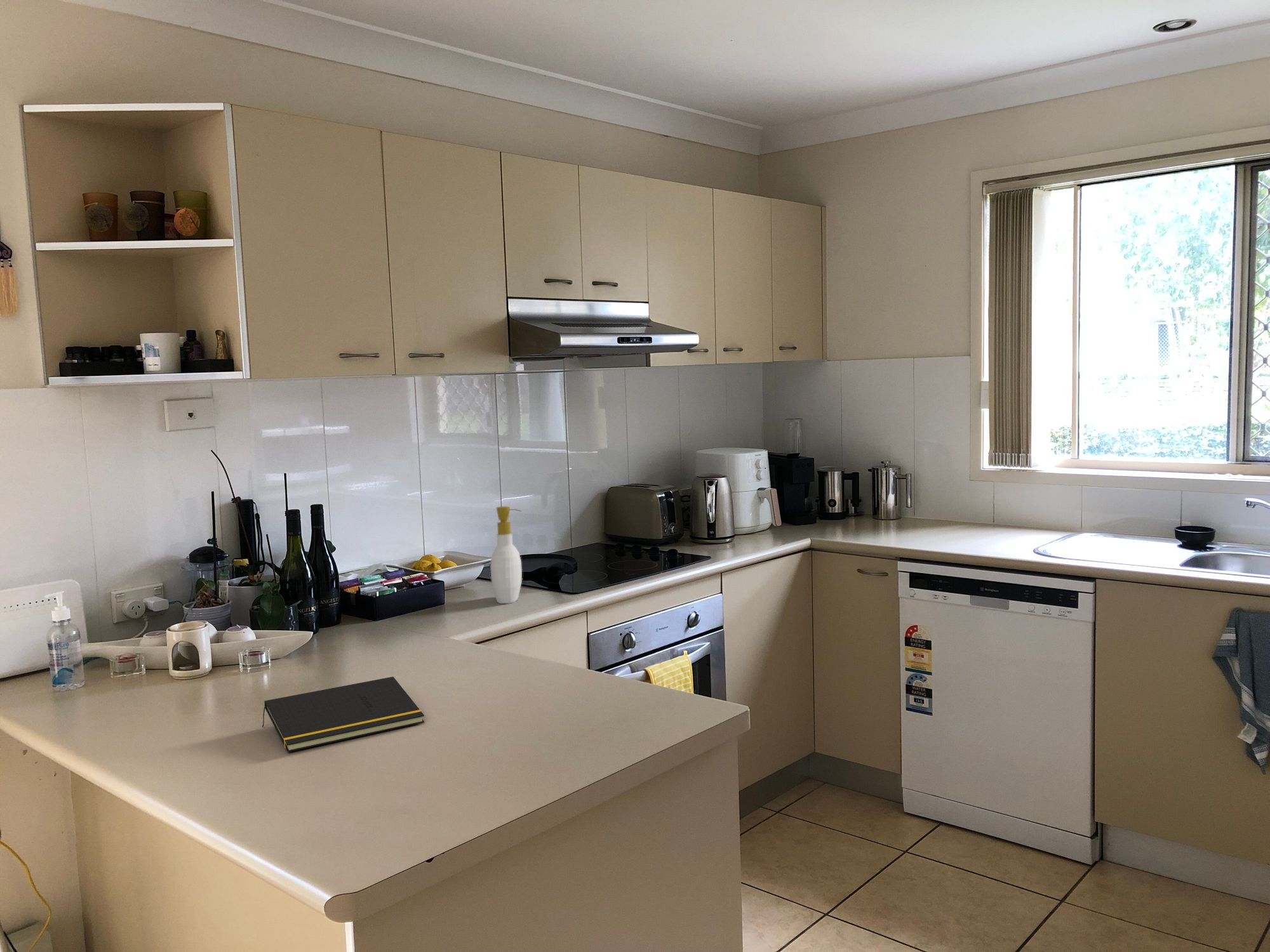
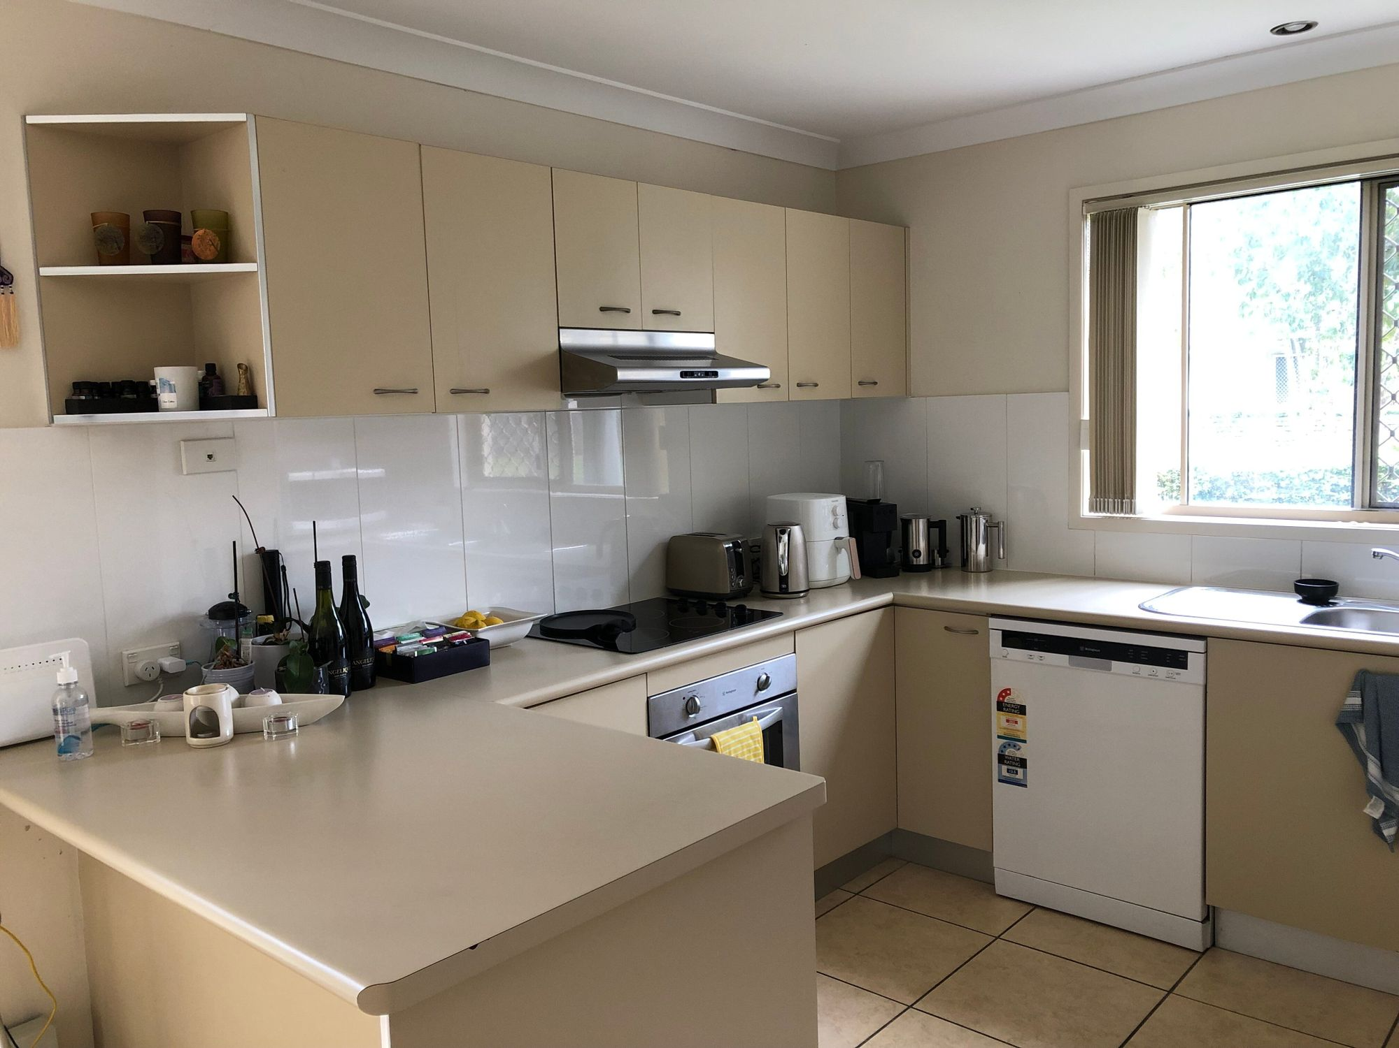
- notepad [262,676,425,753]
- soap bottle [490,506,523,604]
